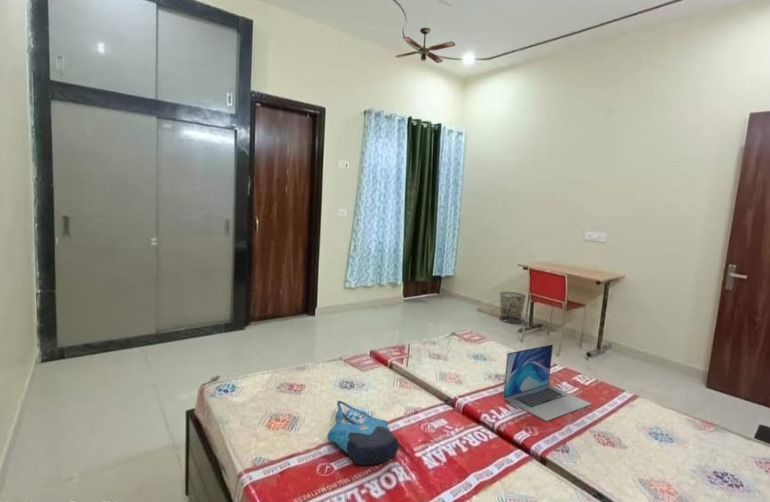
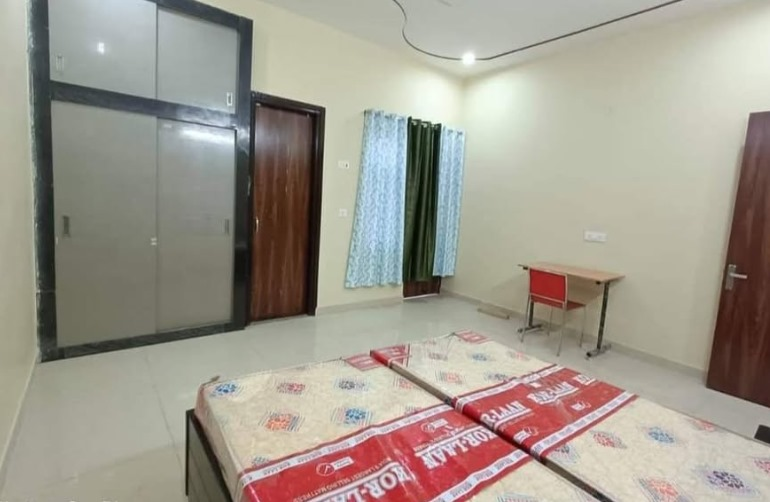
- waste bin [499,291,527,324]
- laptop [502,343,593,422]
- tote bag [326,399,400,466]
- ceiling fan [394,27,456,64]
